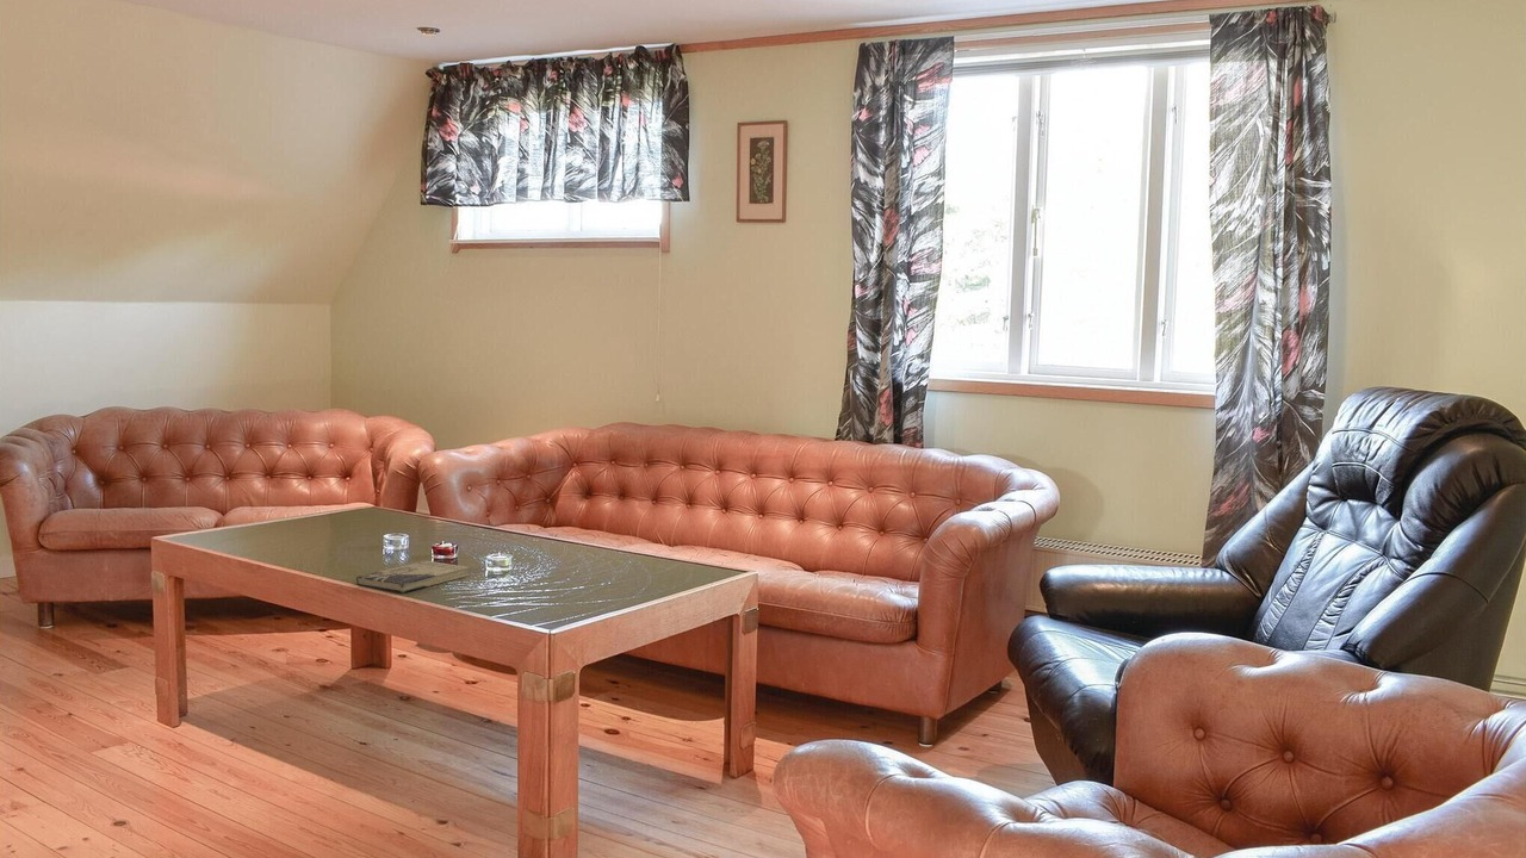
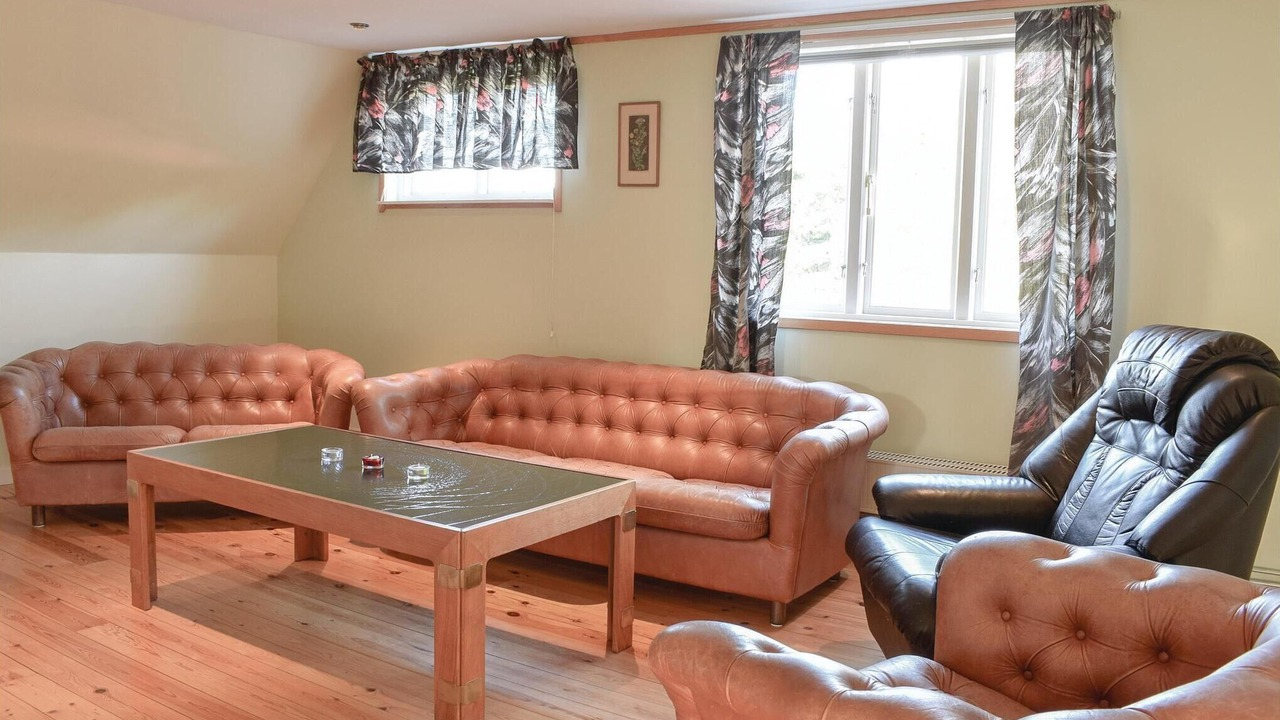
- book [355,560,471,593]
